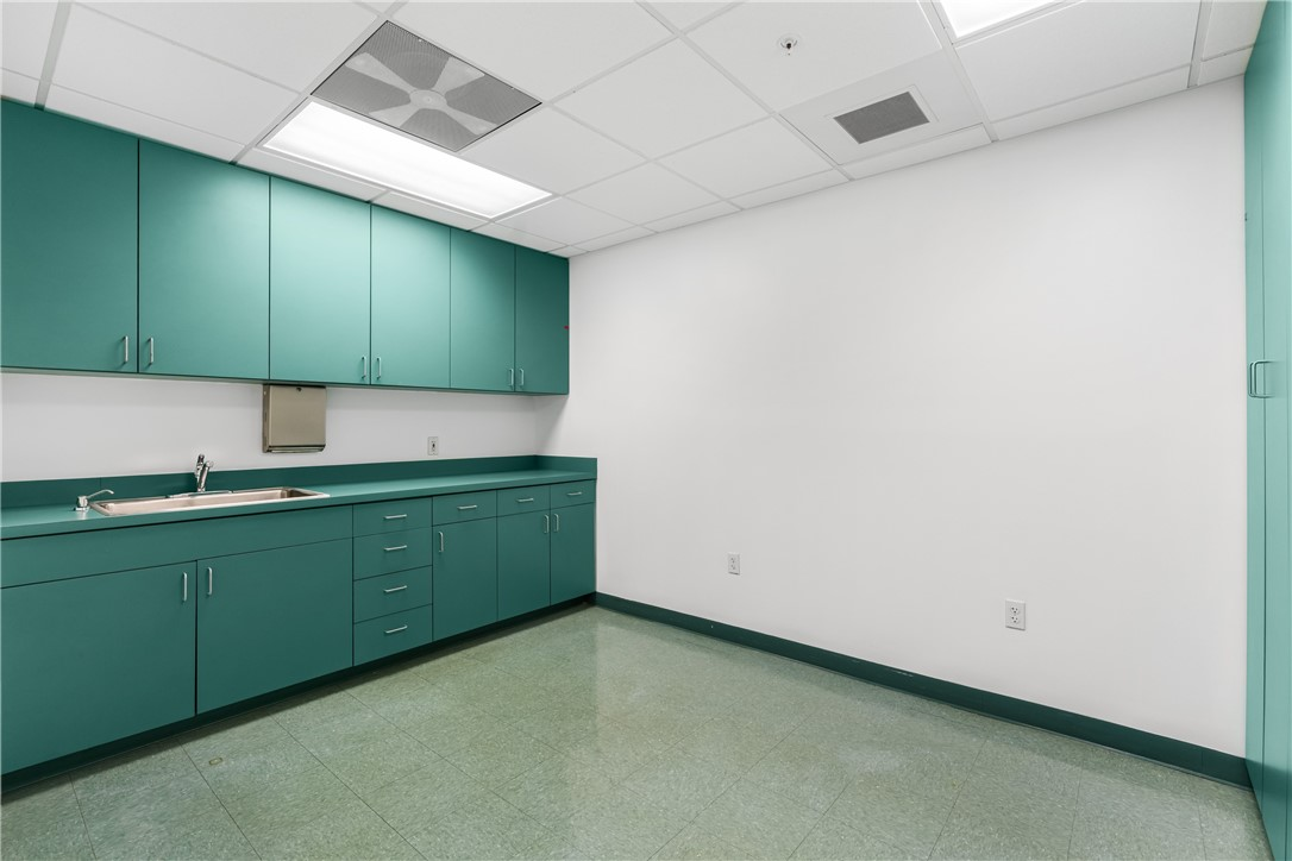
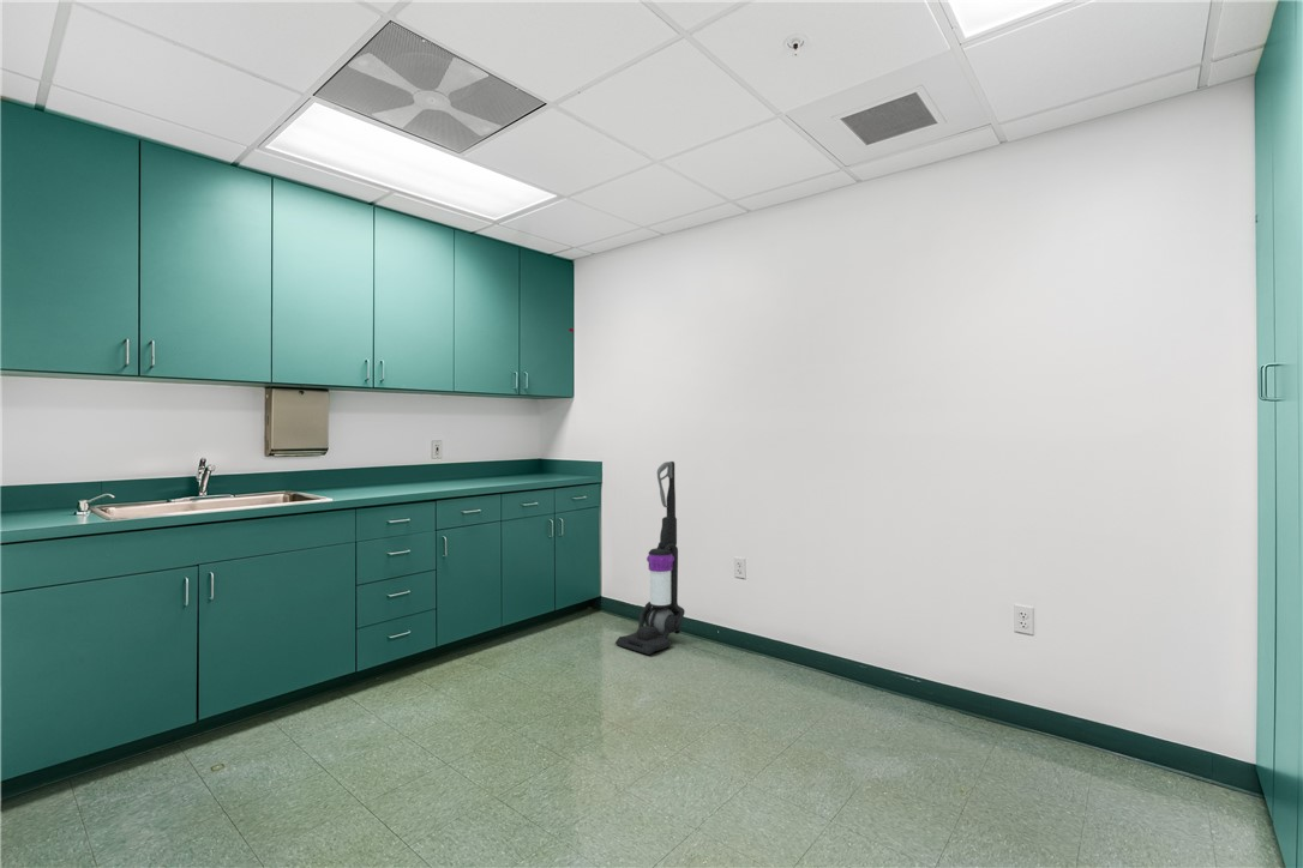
+ vacuum cleaner [614,460,686,656]
